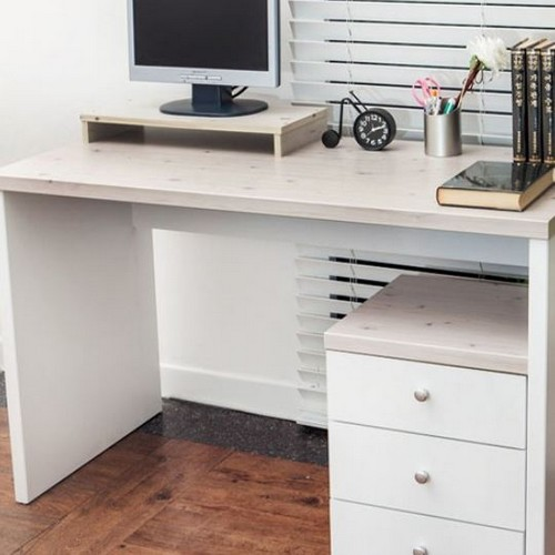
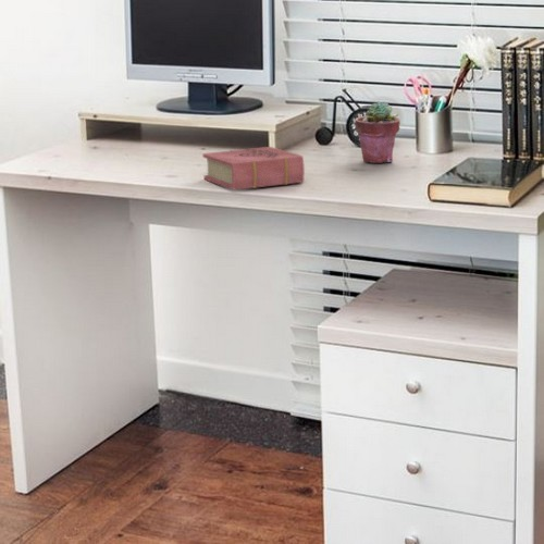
+ book [201,146,306,191]
+ potted succulent [354,100,401,164]
